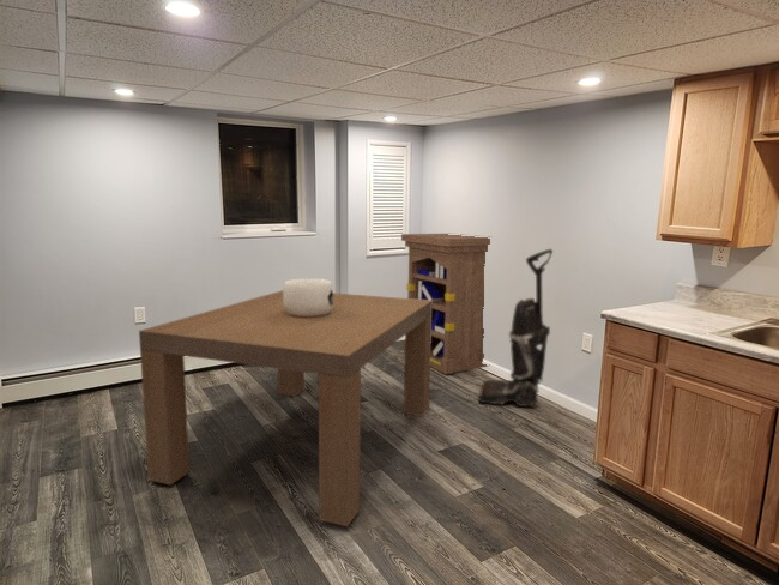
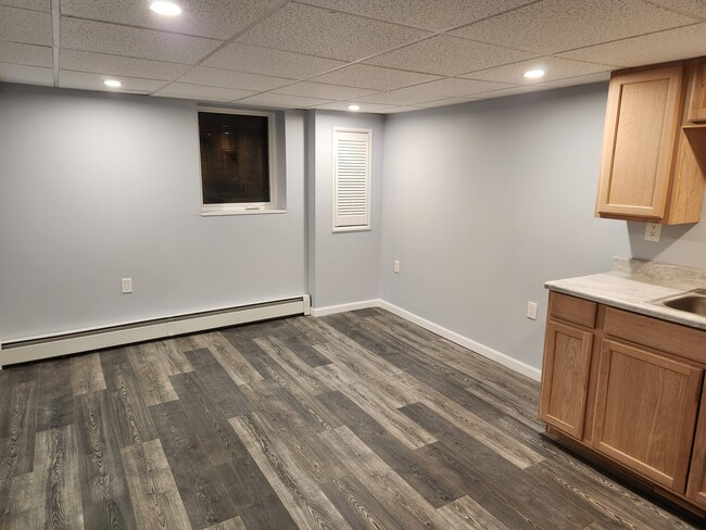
- bookcase [400,233,491,375]
- vacuum cleaner [477,248,554,408]
- dining table [138,277,433,527]
